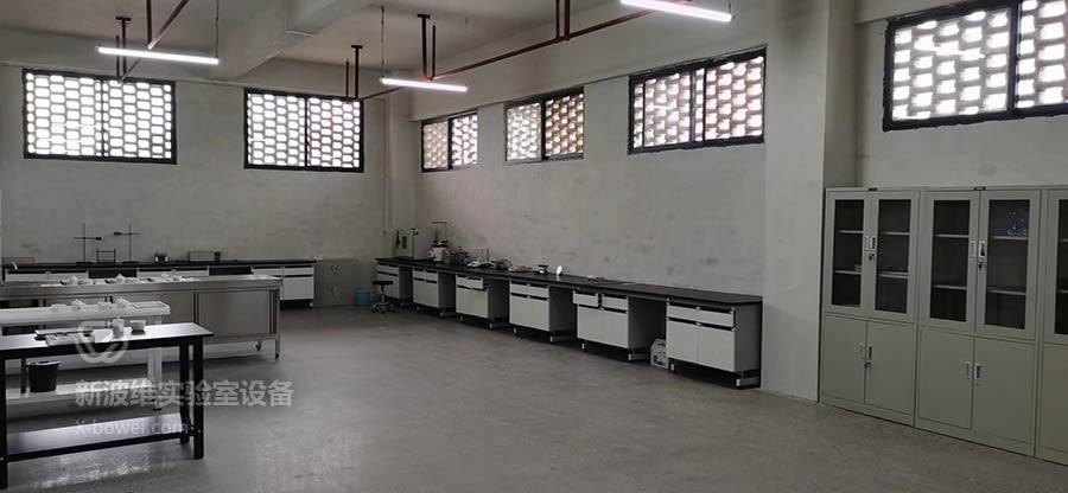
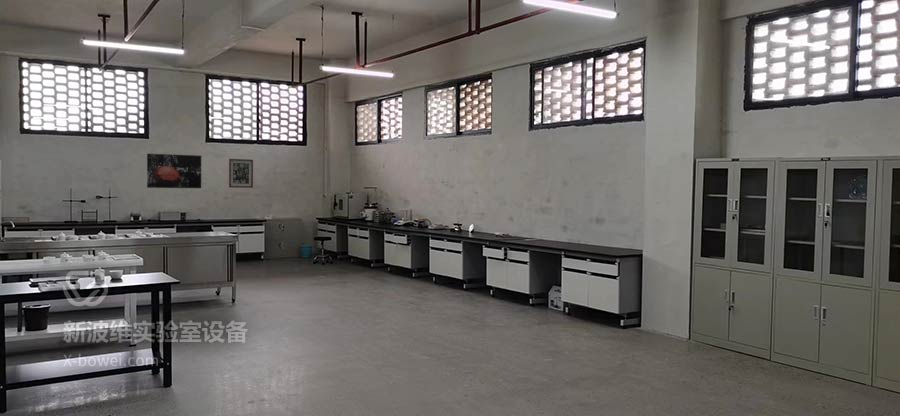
+ wall art [146,153,202,189]
+ wall art [228,158,254,189]
